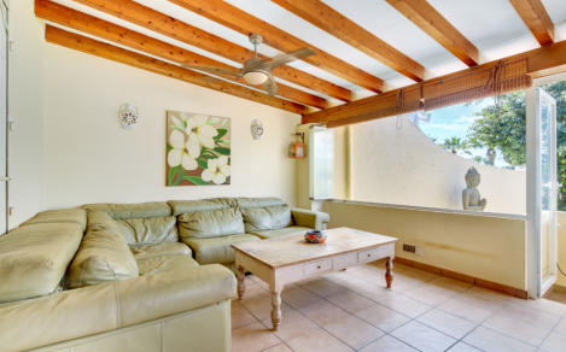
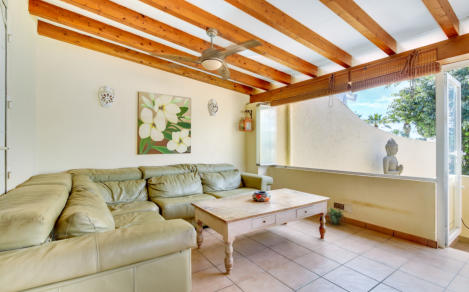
+ potted plant [325,206,347,227]
